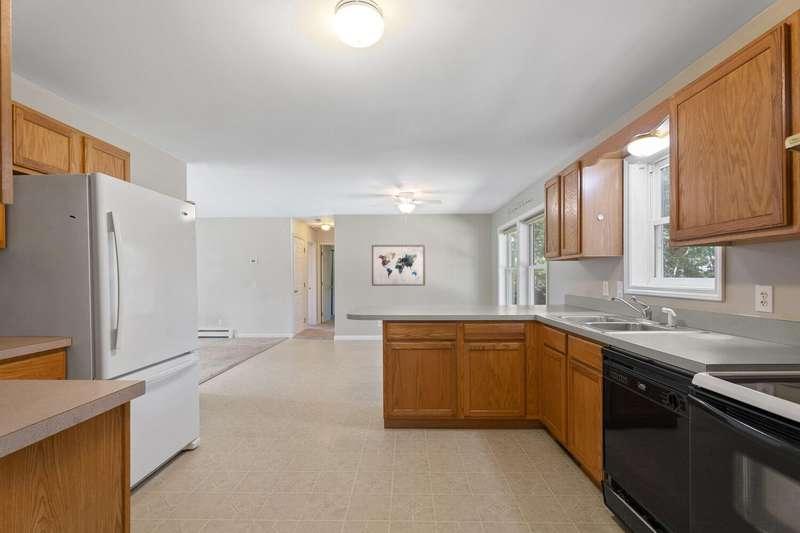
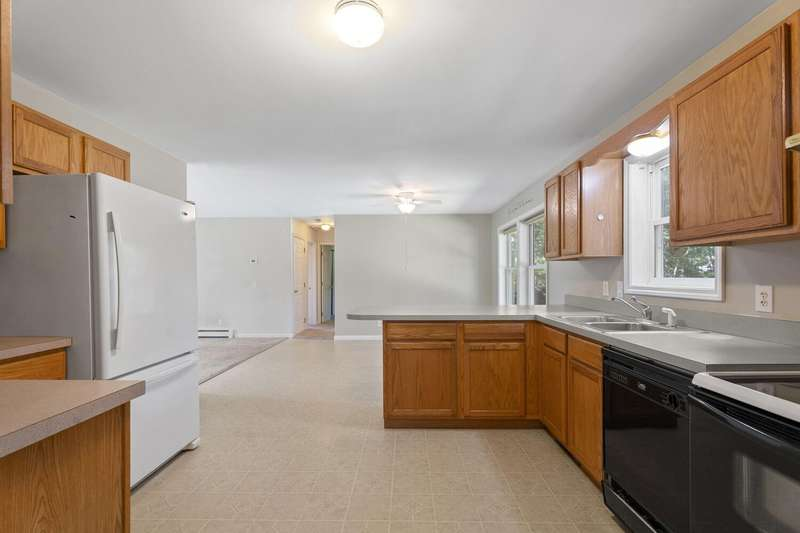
- wall art [371,244,426,287]
